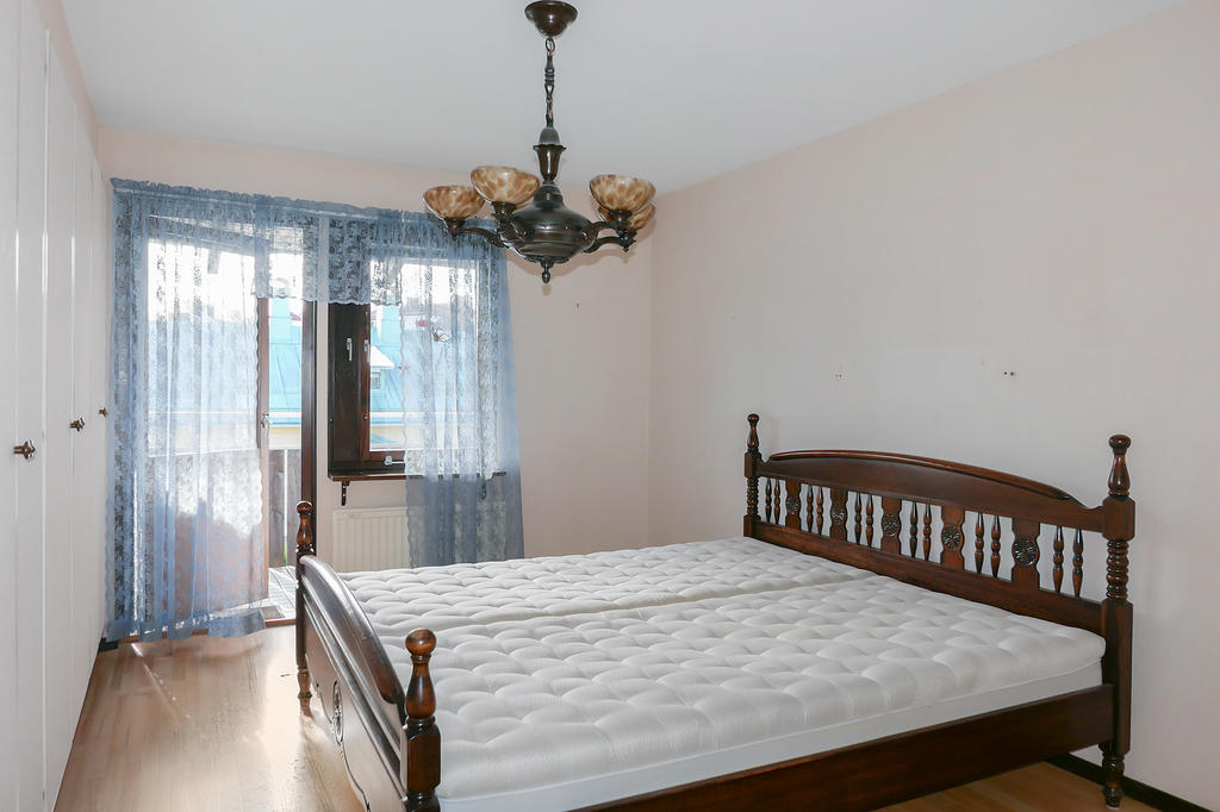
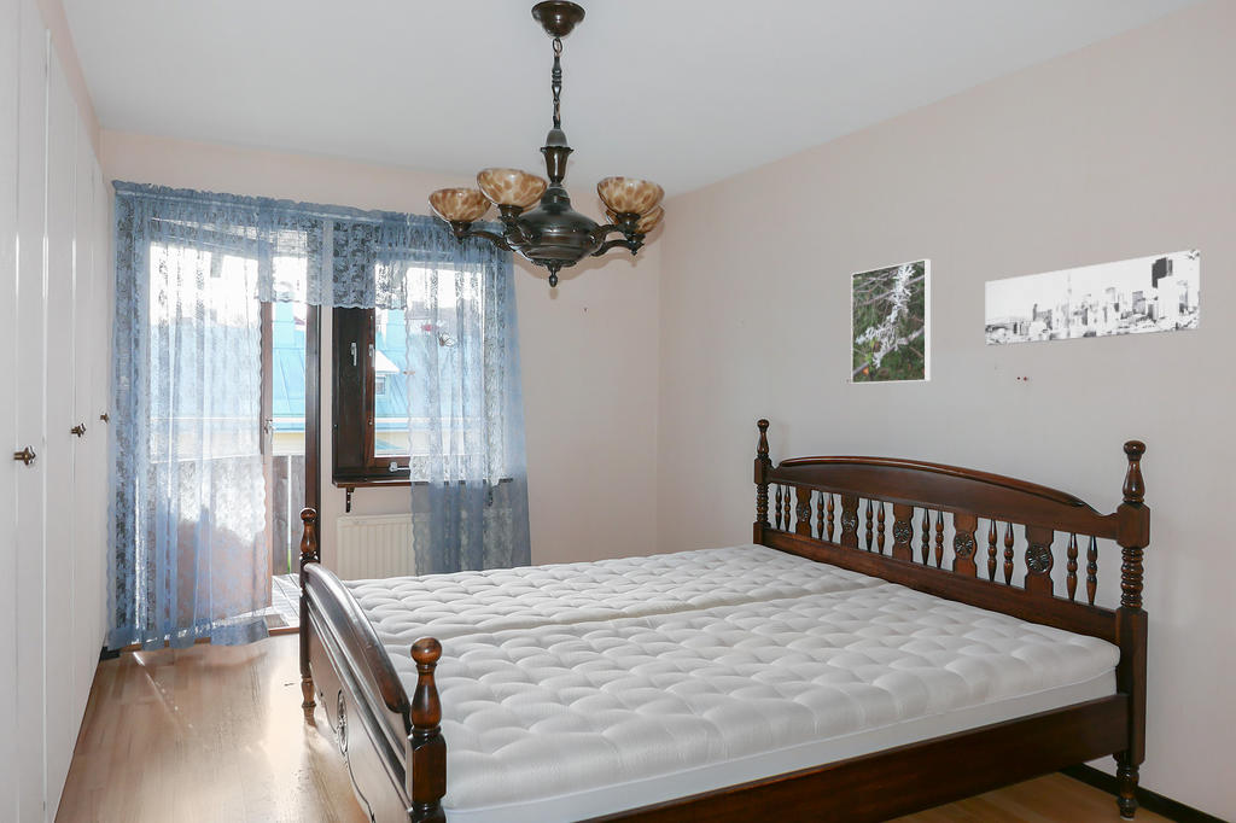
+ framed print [851,258,932,385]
+ wall art [984,249,1201,346]
